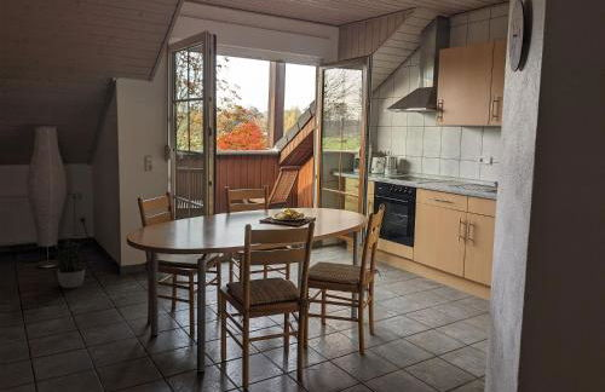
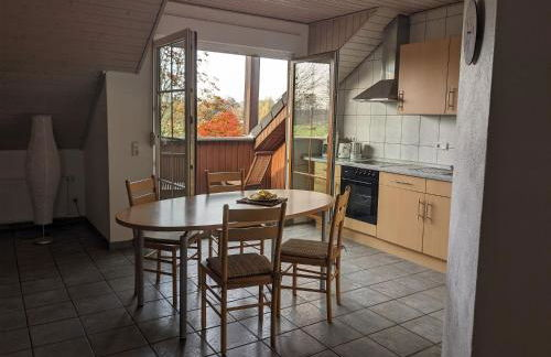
- potted plant [52,238,86,289]
